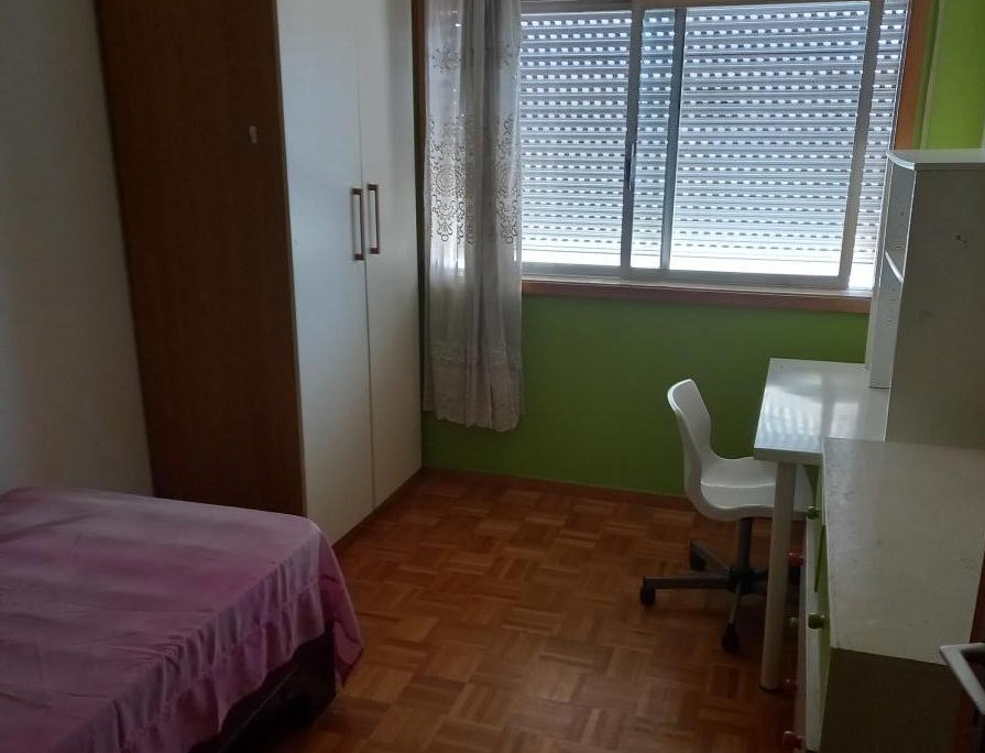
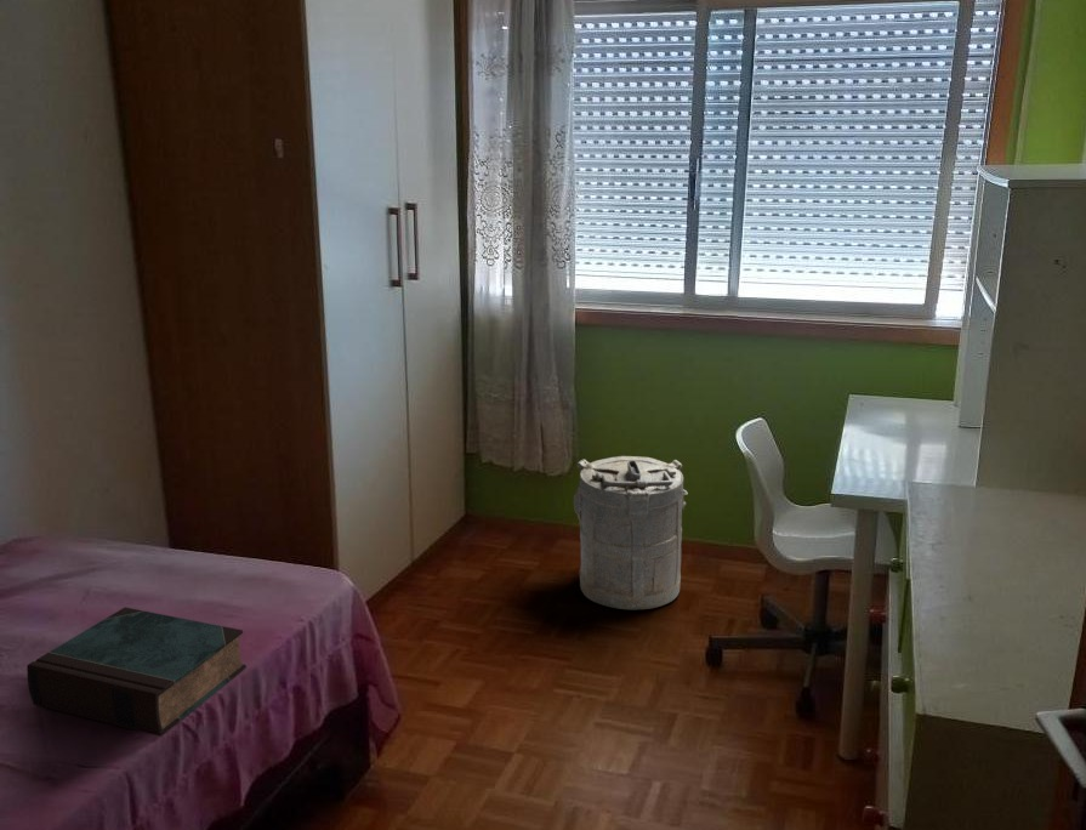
+ book [25,607,248,738]
+ laundry hamper [573,455,689,612]
